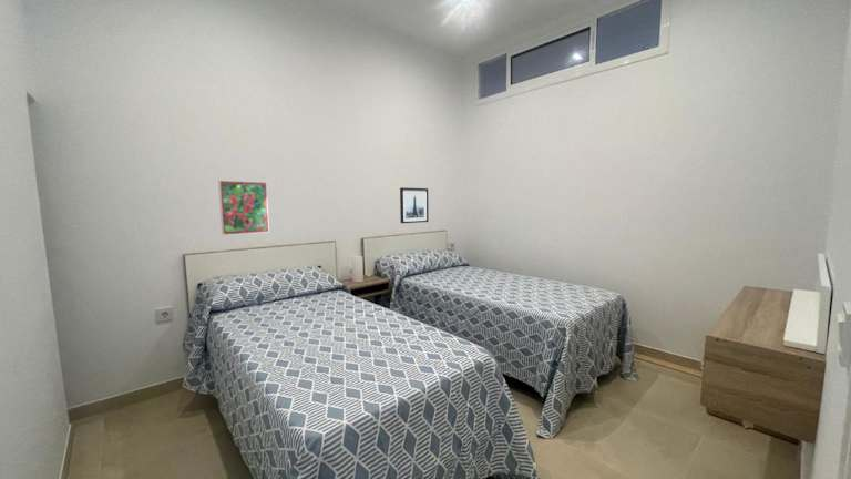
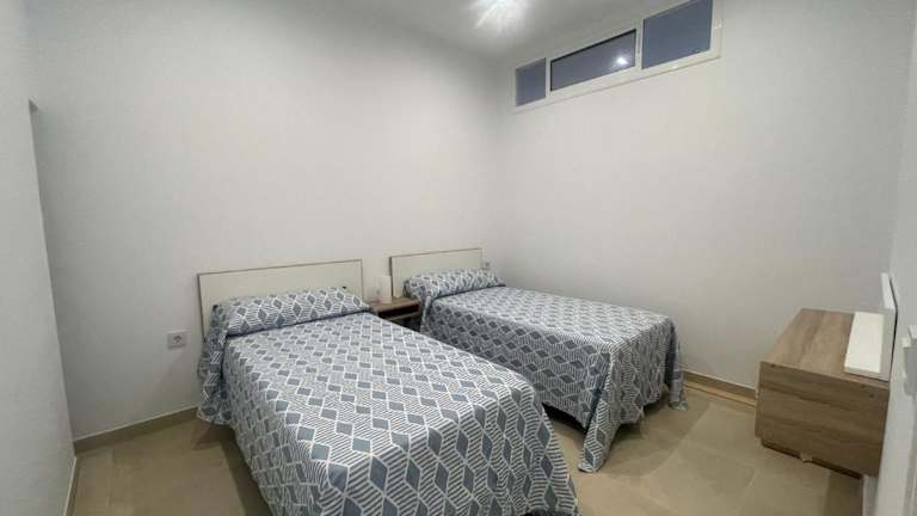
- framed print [217,180,270,236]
- wall art [399,186,430,224]
